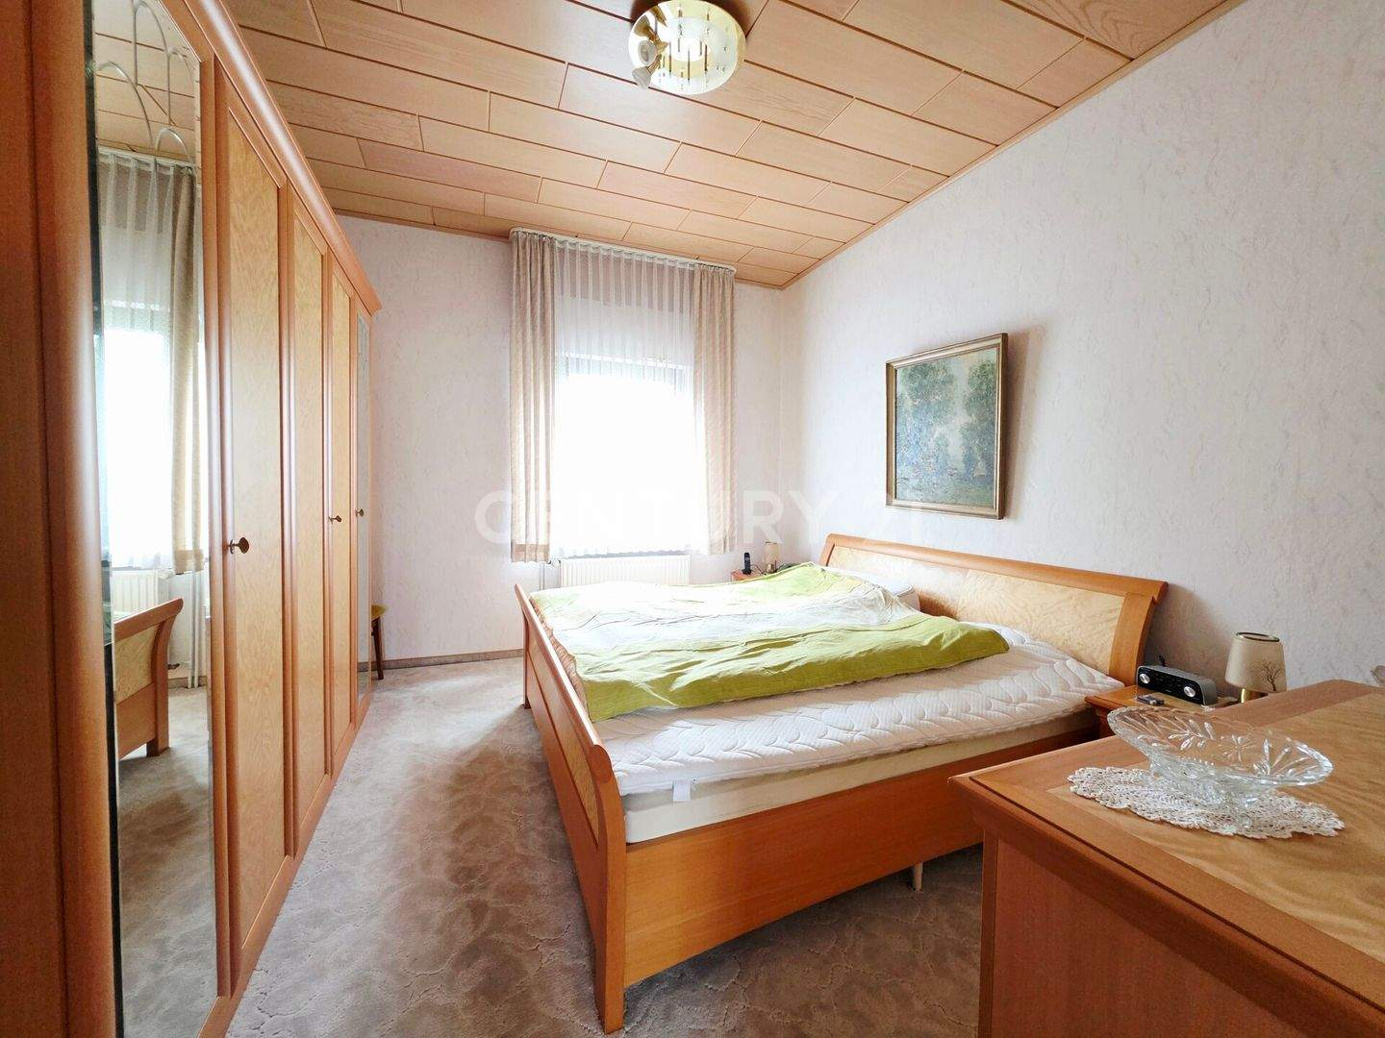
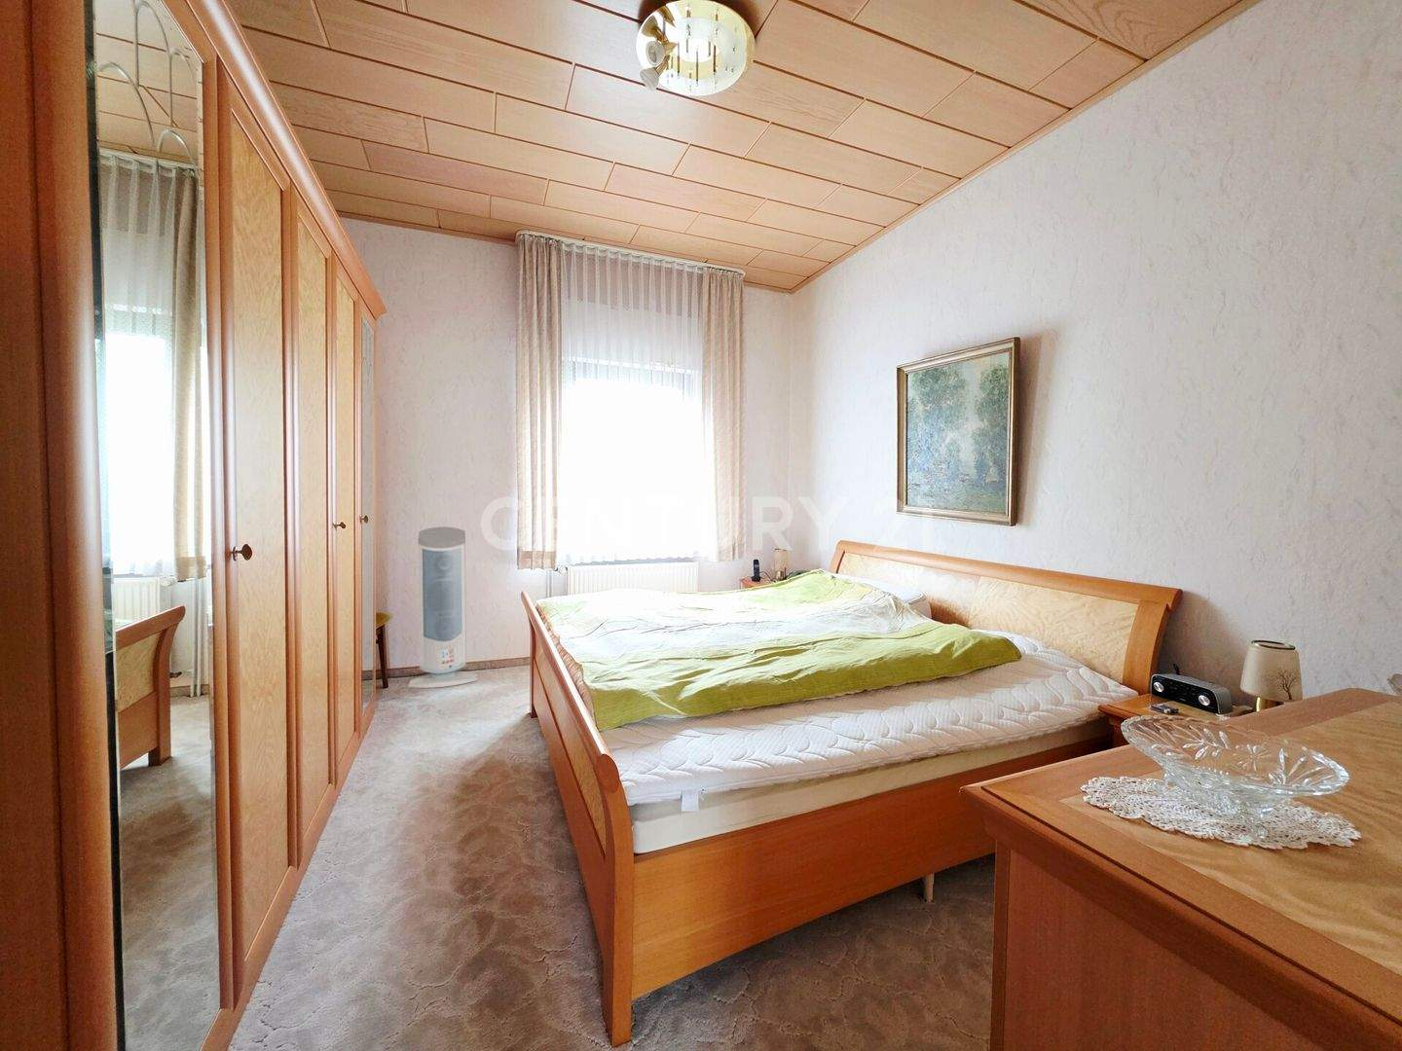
+ air purifier [407,526,478,689]
